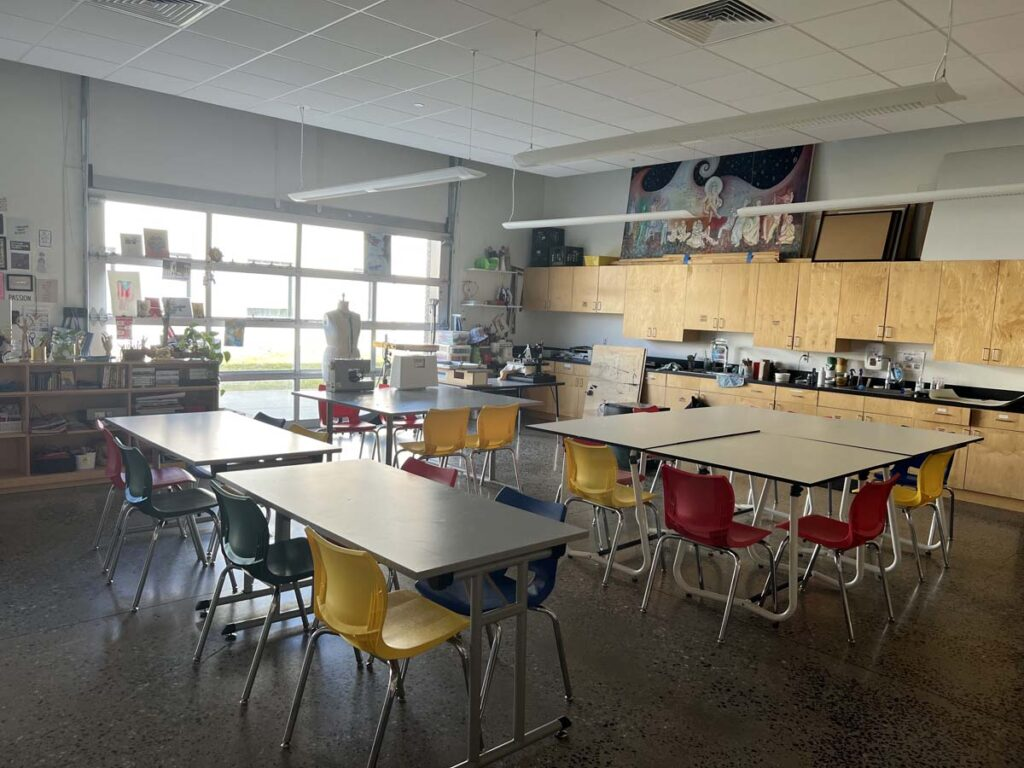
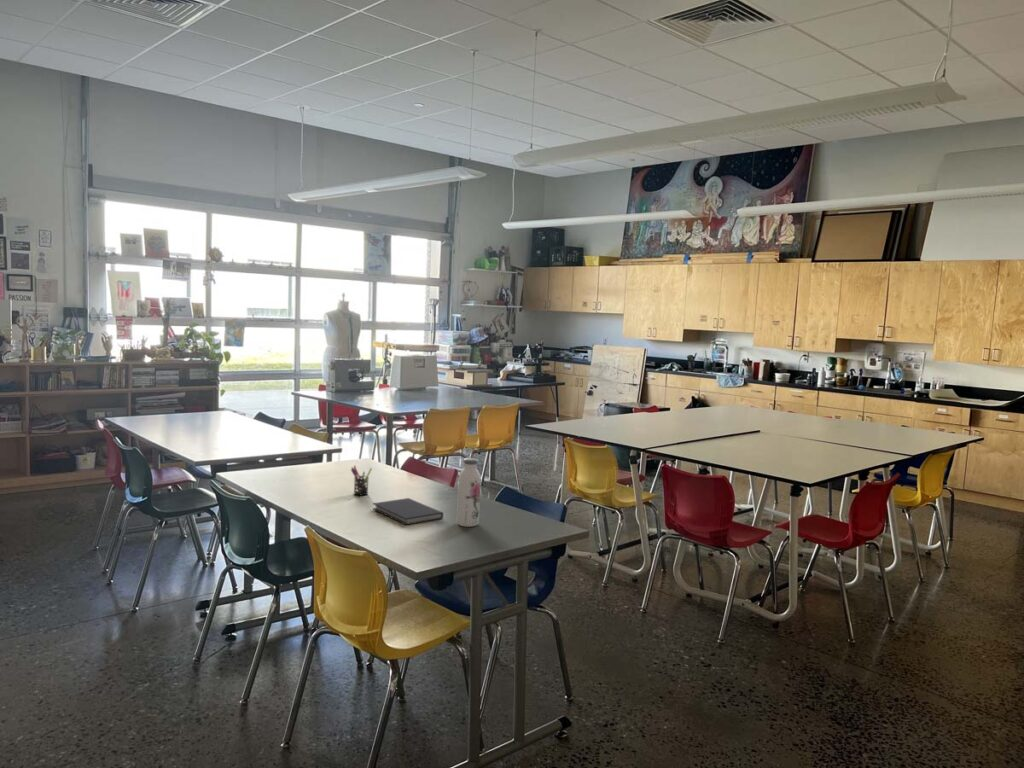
+ pen holder [350,464,373,497]
+ diary [372,497,444,526]
+ water bottle [456,457,482,528]
